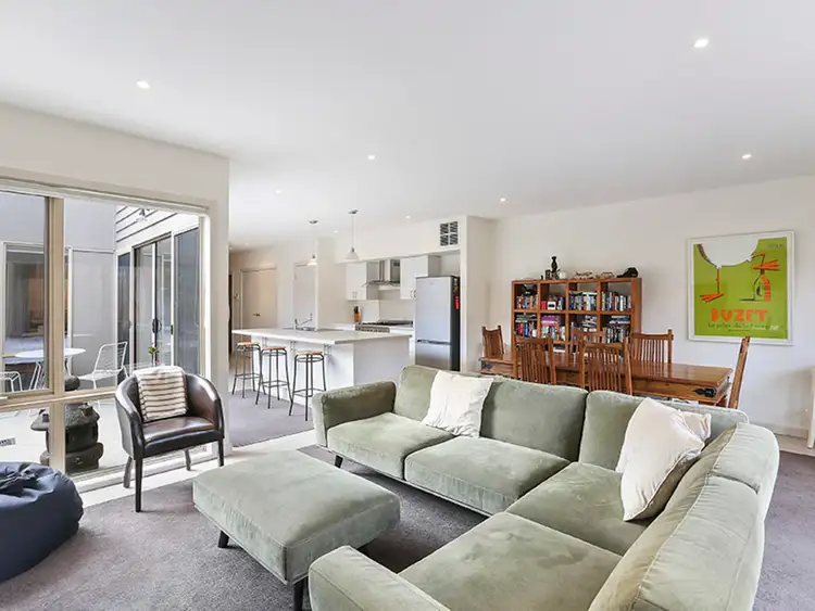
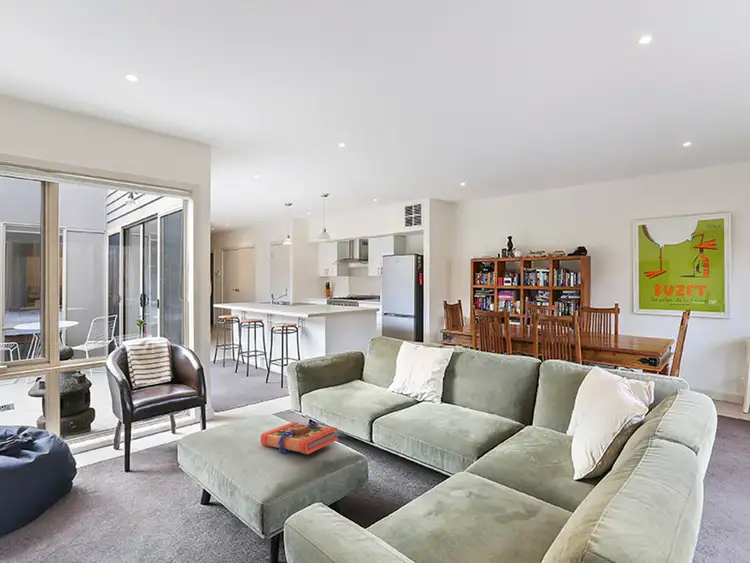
+ book [260,421,339,455]
